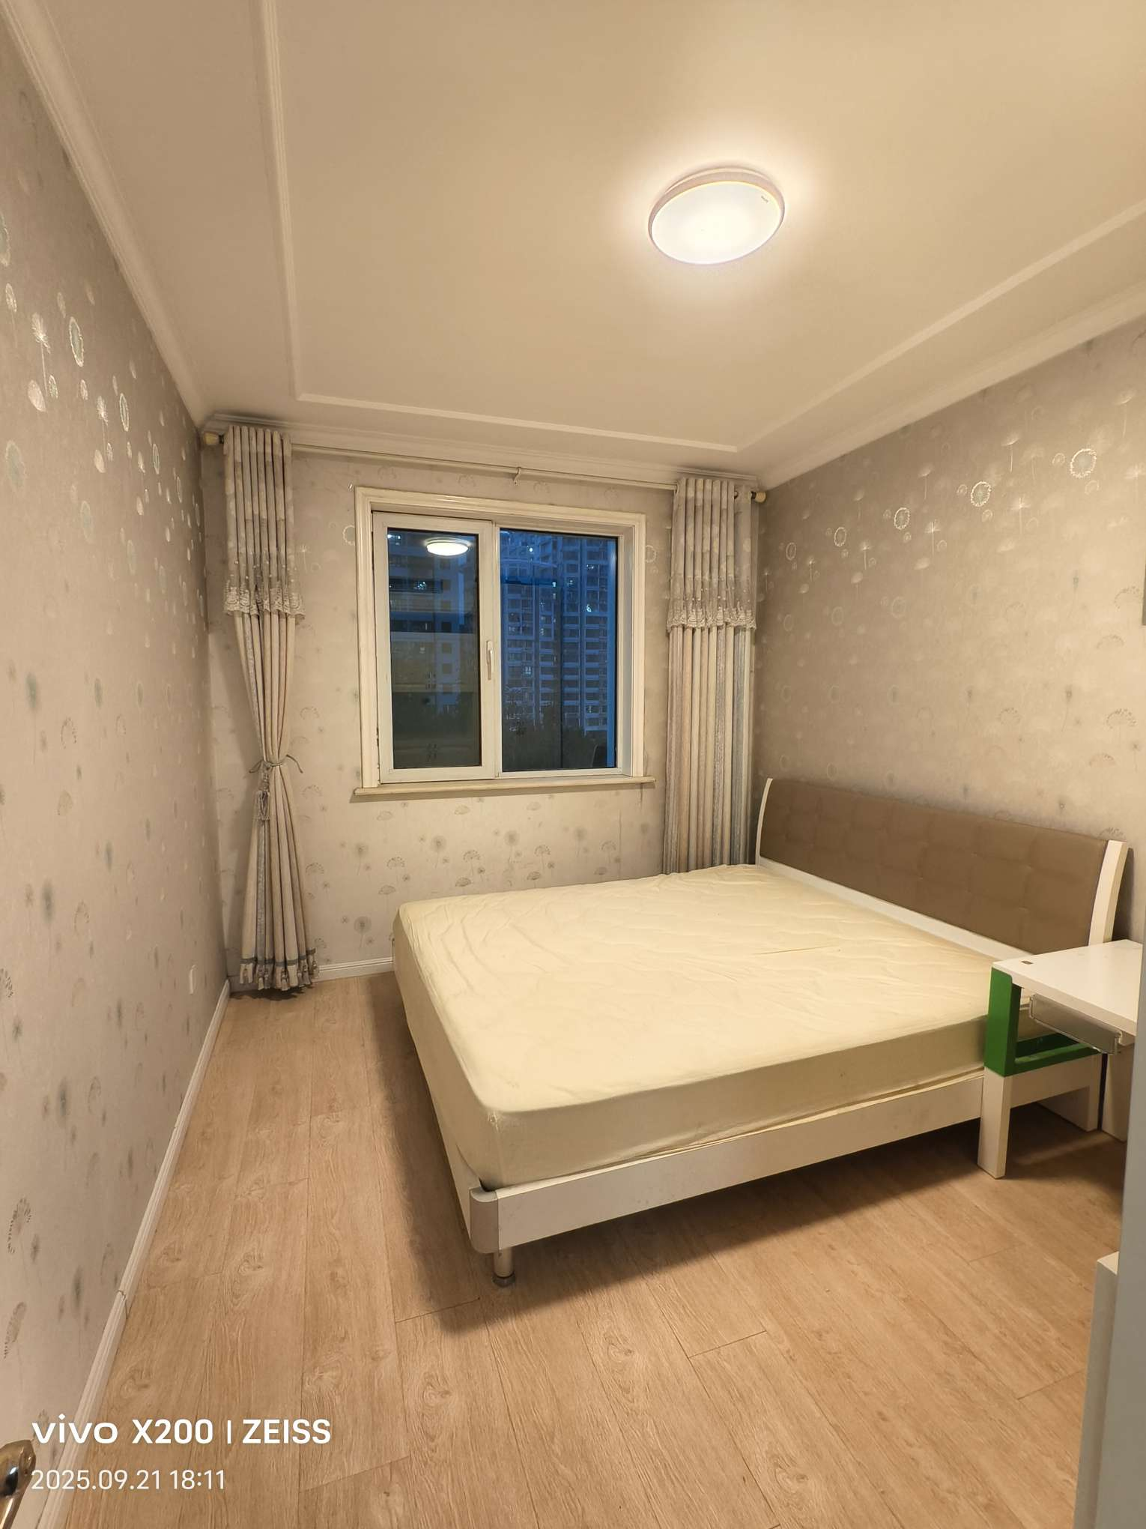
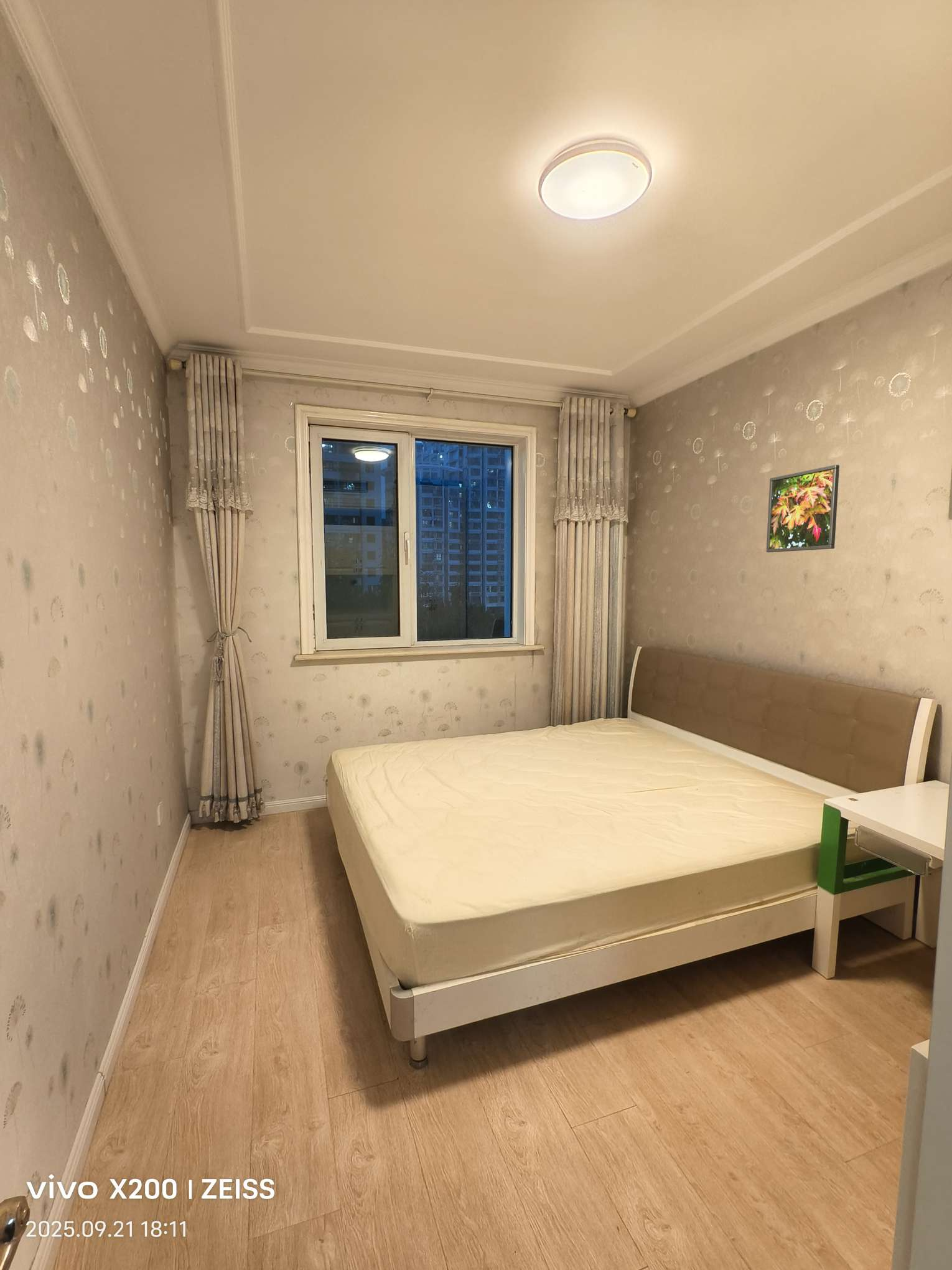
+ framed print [766,464,840,553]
